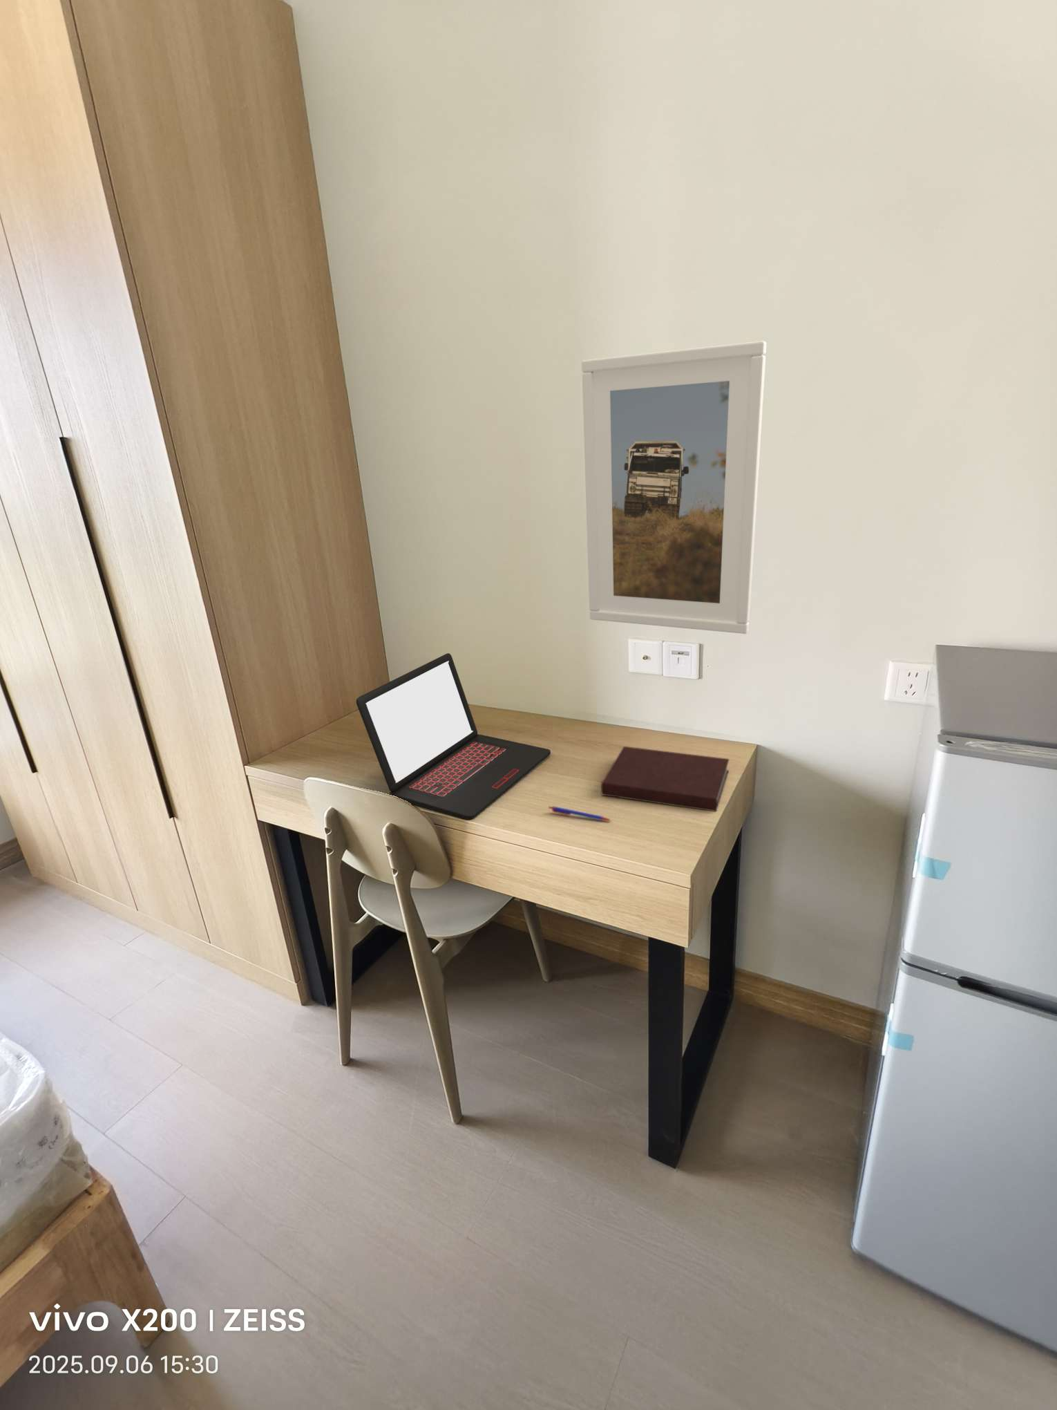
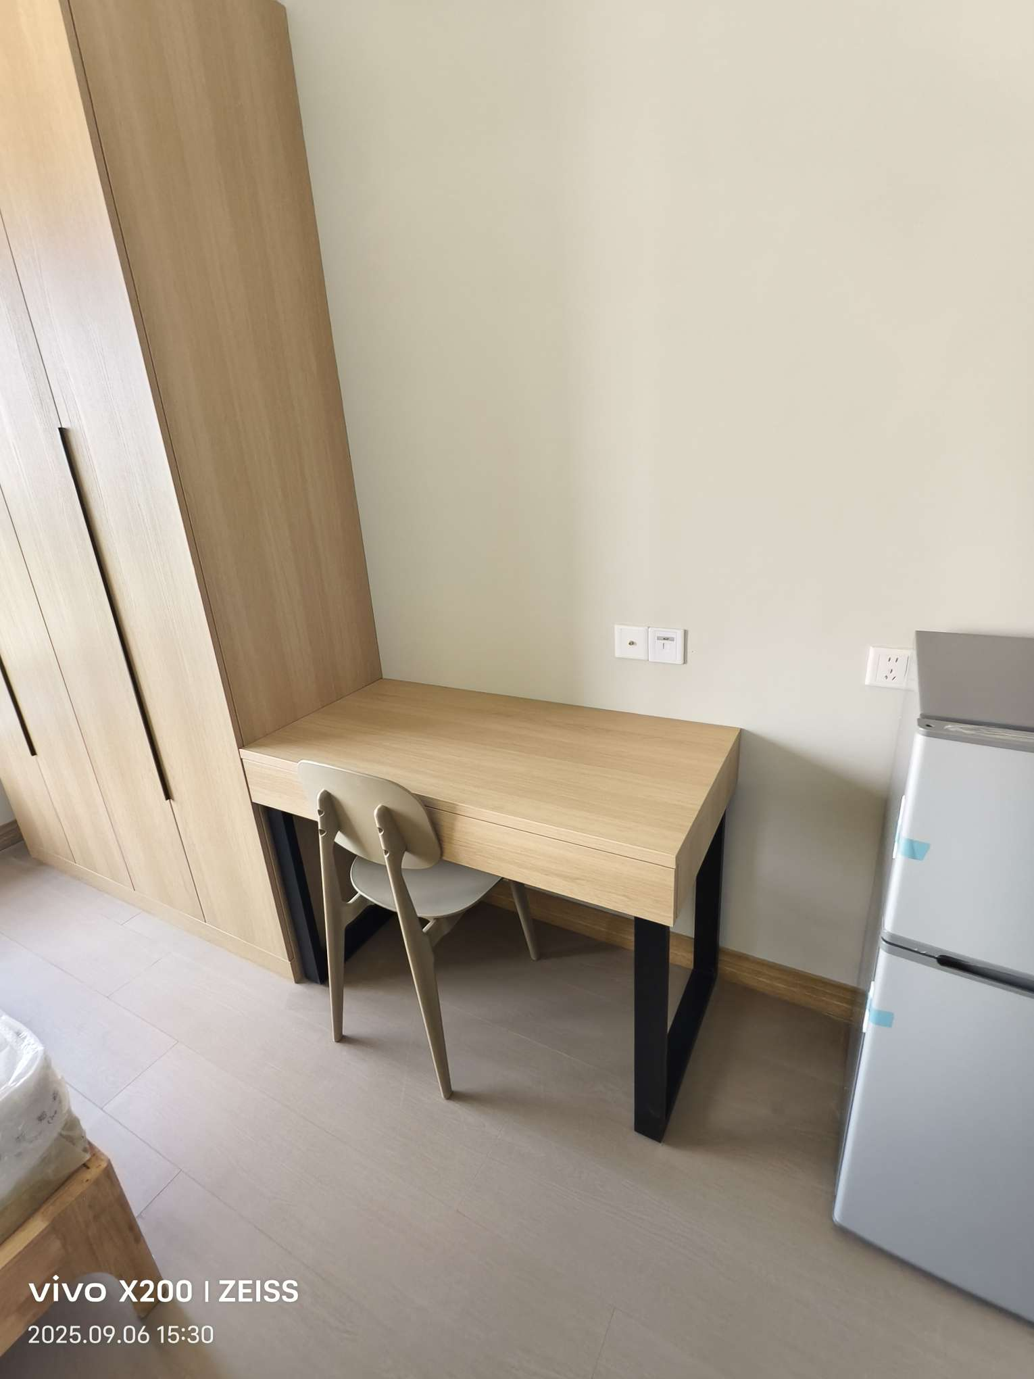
- notebook [601,746,731,812]
- pen [547,805,612,822]
- laptop [355,653,552,819]
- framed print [581,340,767,635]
